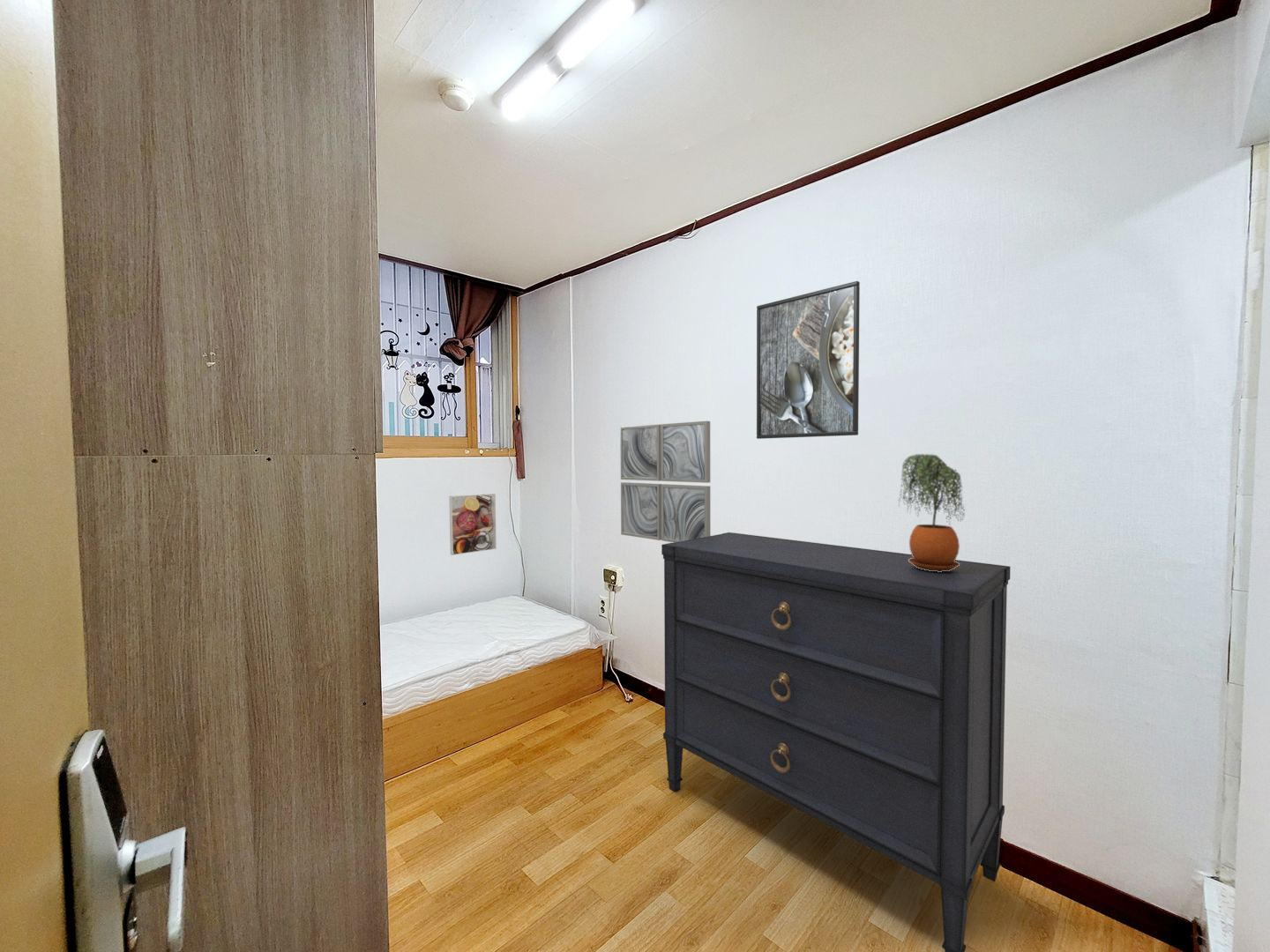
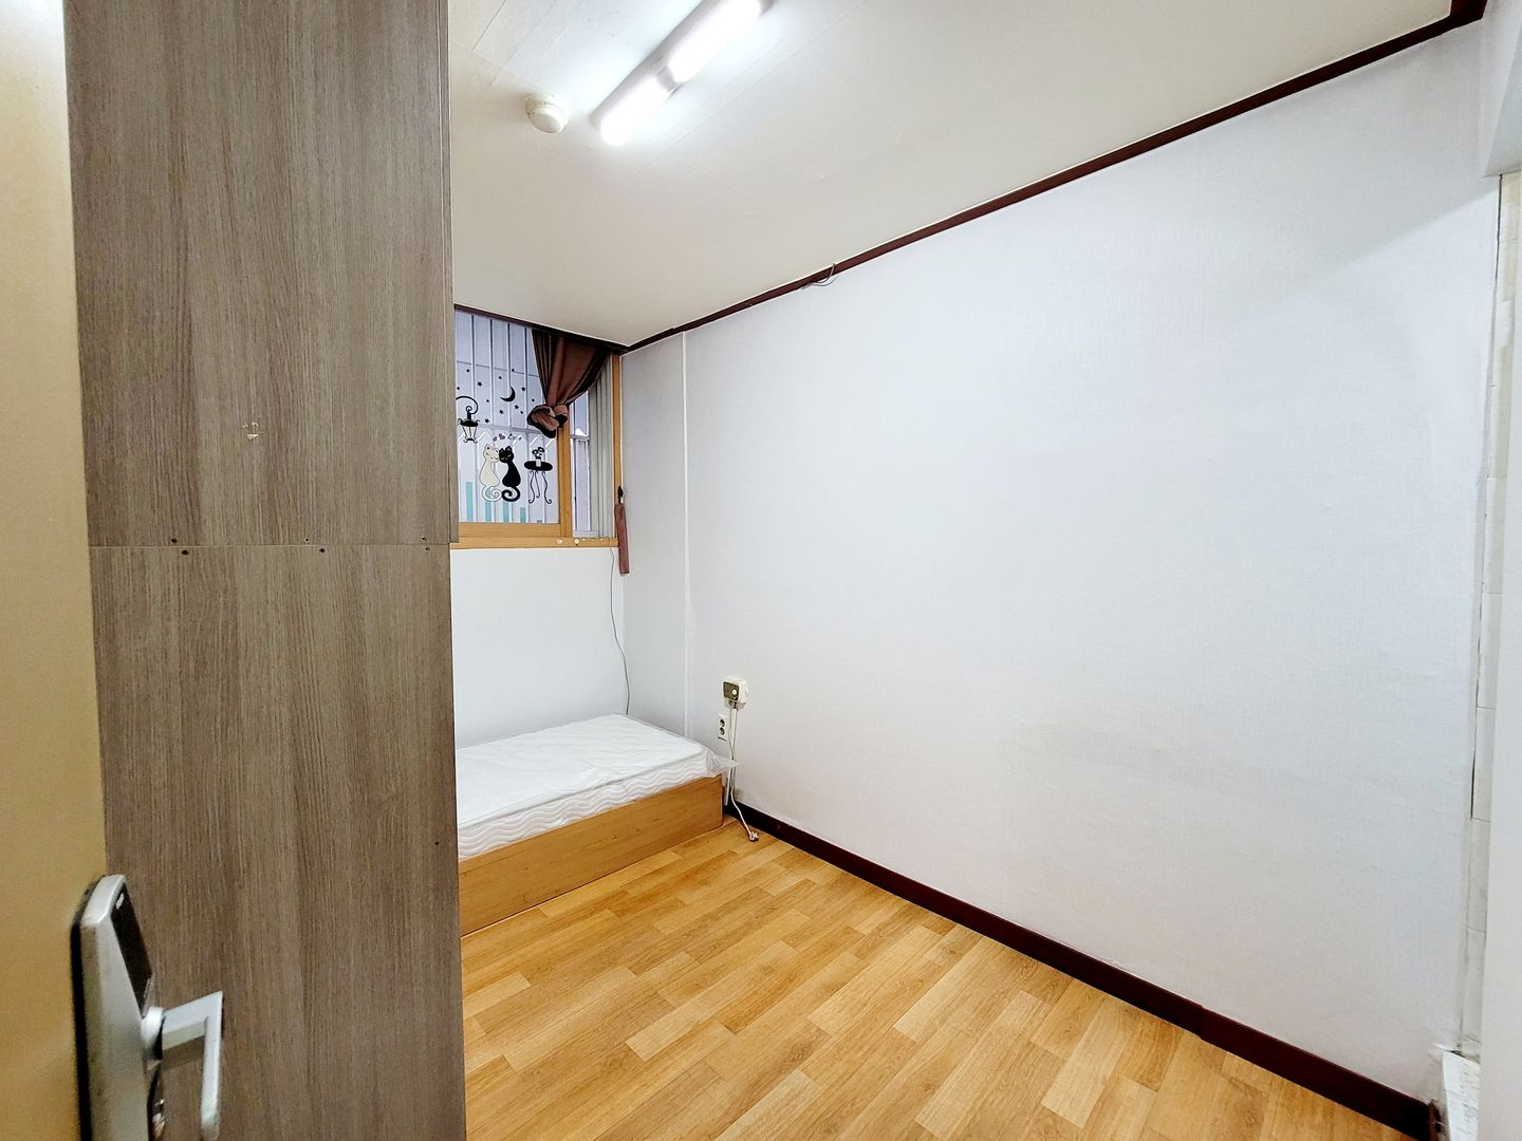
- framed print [756,280,861,440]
- potted plant [898,453,966,572]
- wall art [619,420,711,543]
- dresser [661,532,1012,952]
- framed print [448,493,497,556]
